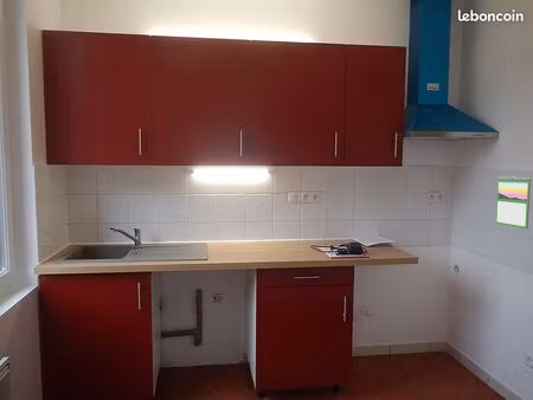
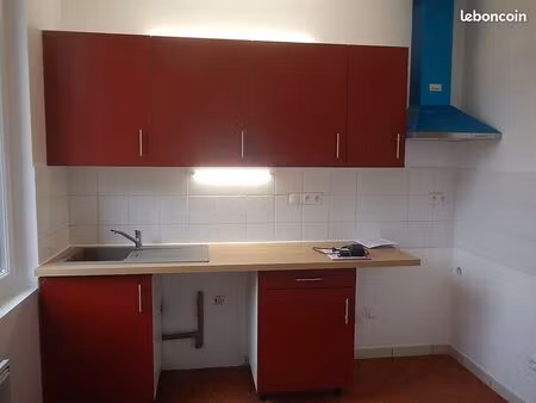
- calendar [495,175,532,231]
